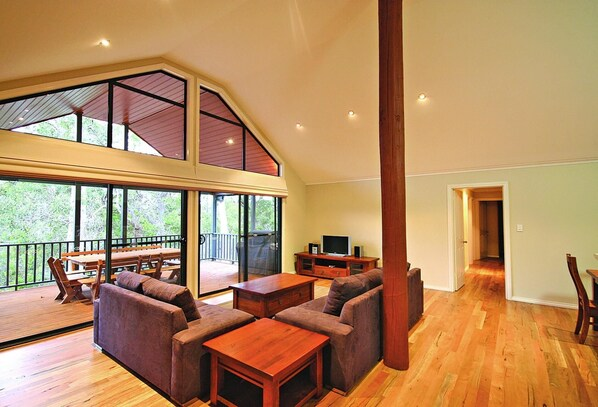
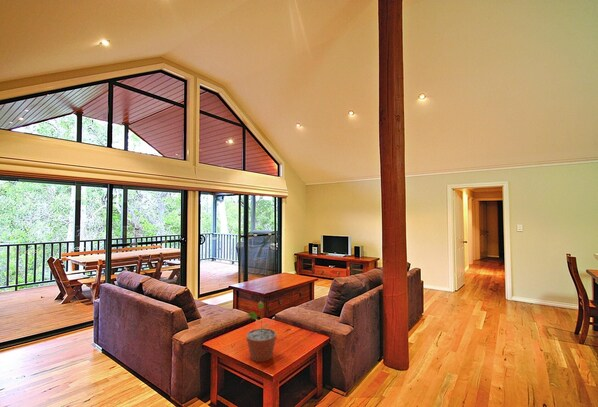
+ potted plant [245,301,277,363]
